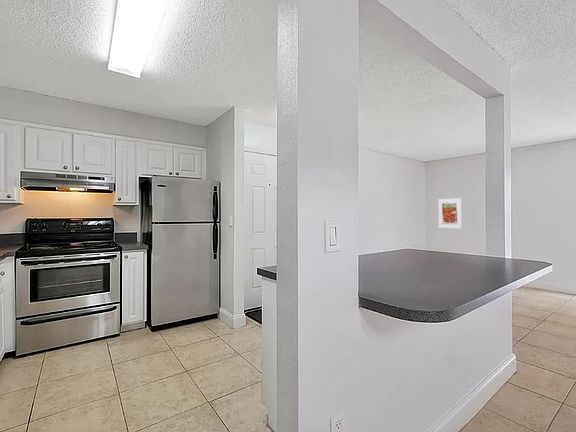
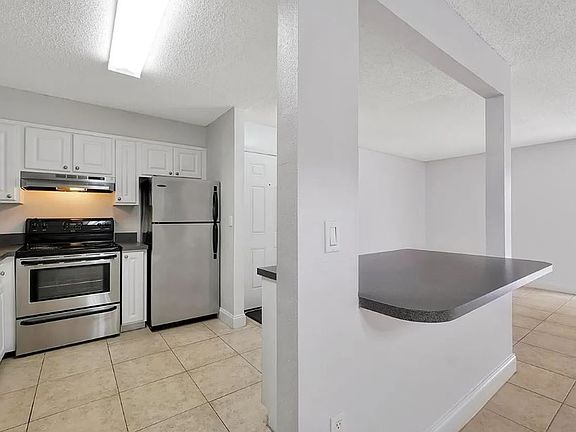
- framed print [438,197,463,229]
